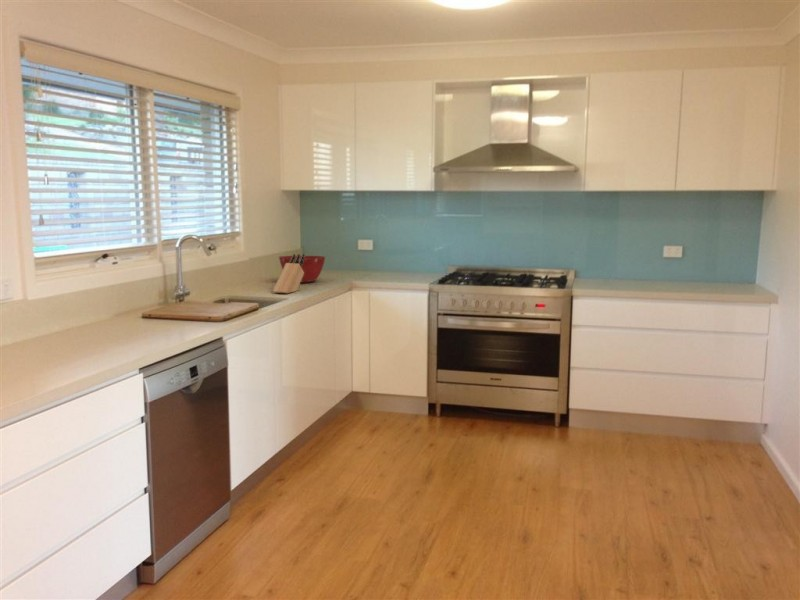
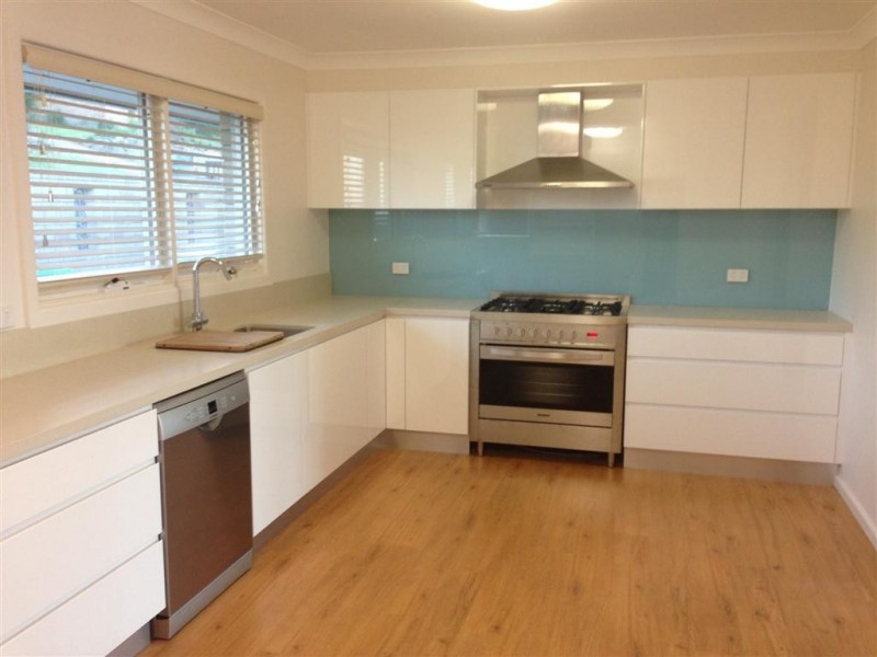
- mixing bowl [278,255,327,284]
- knife block [272,253,305,294]
